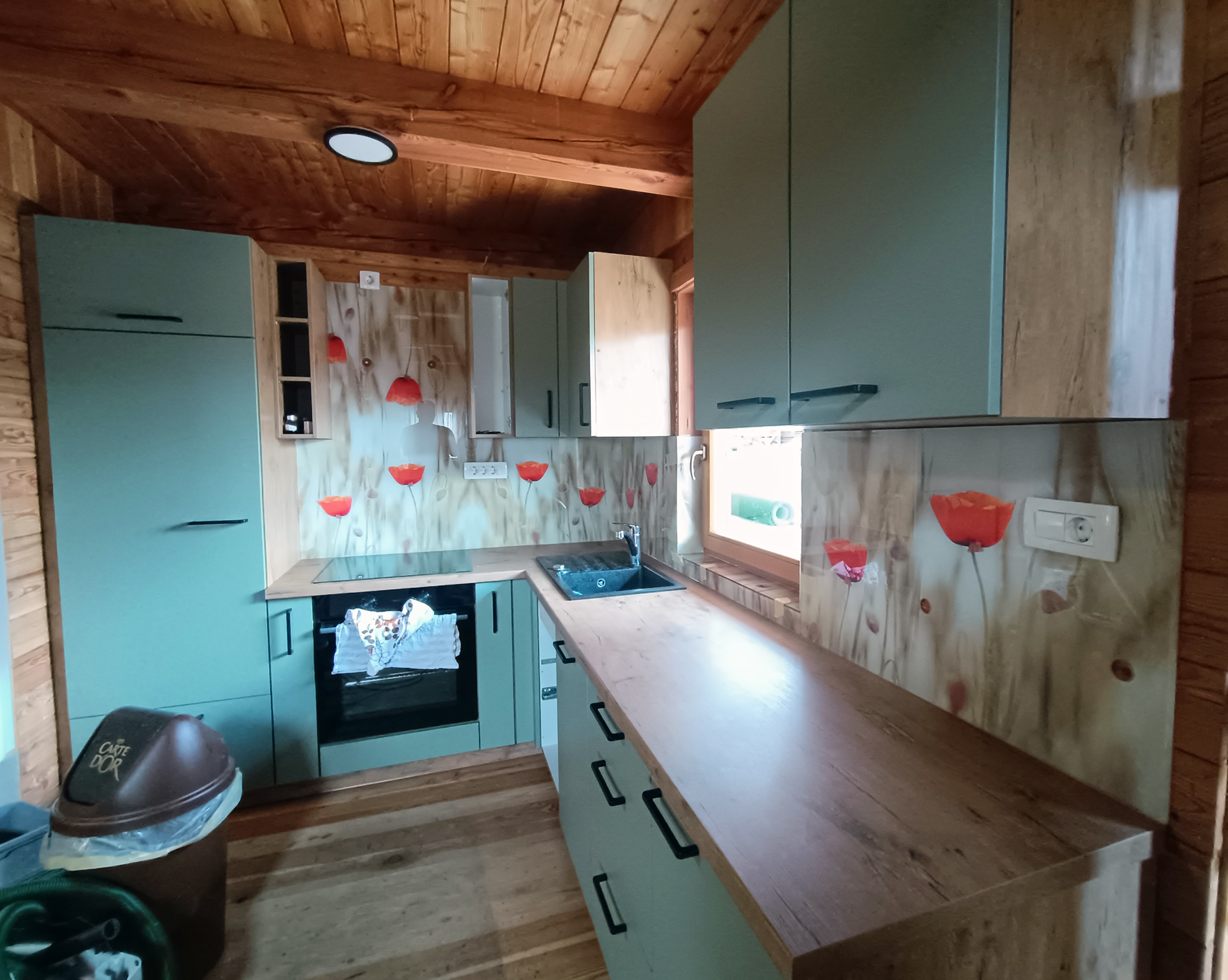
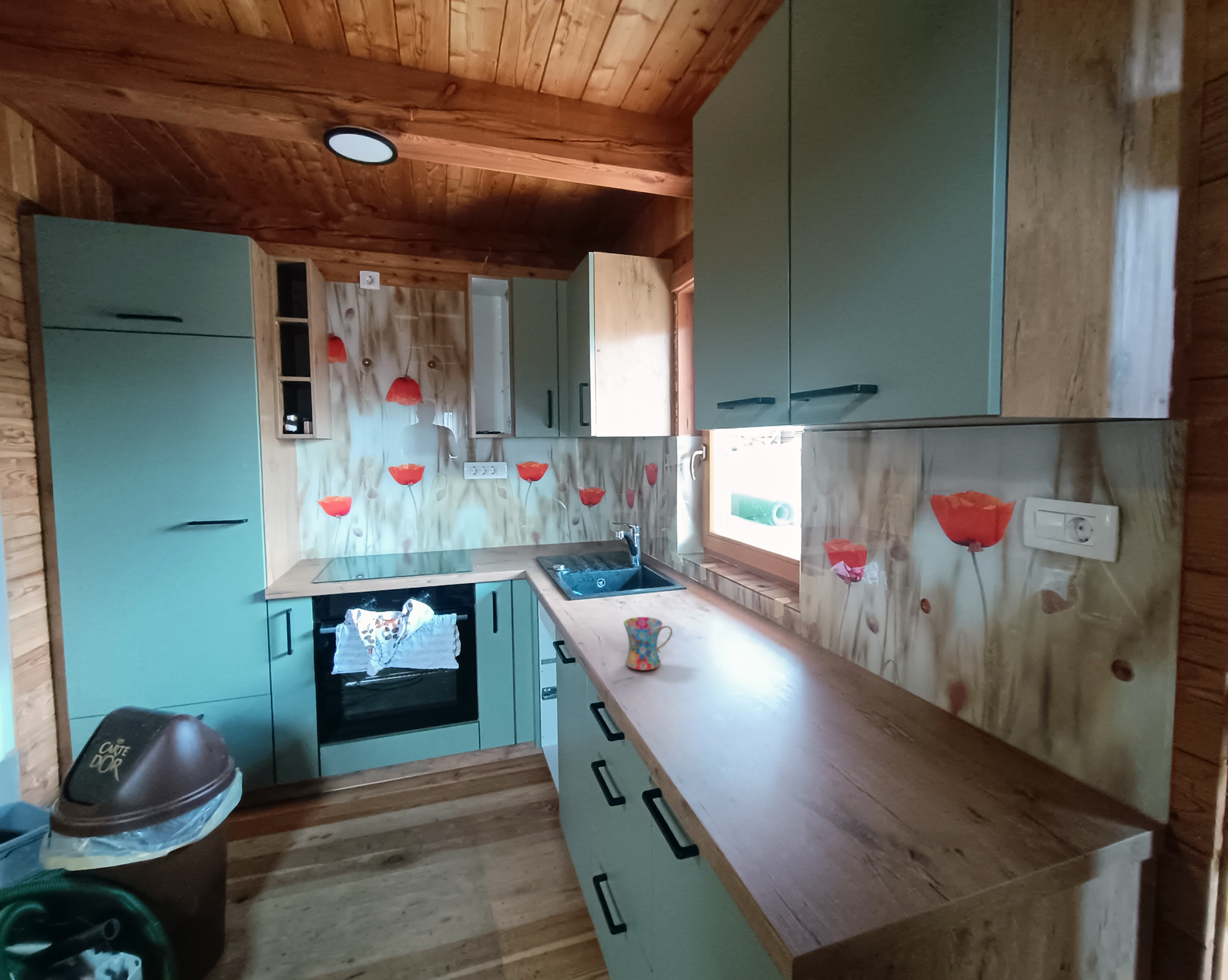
+ mug [623,616,673,671]
